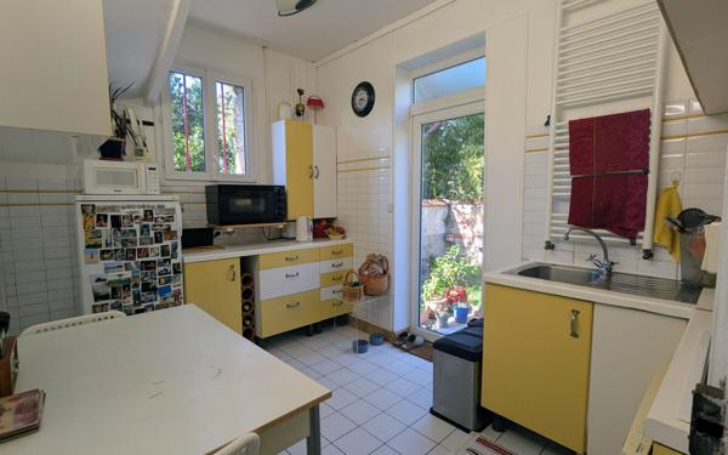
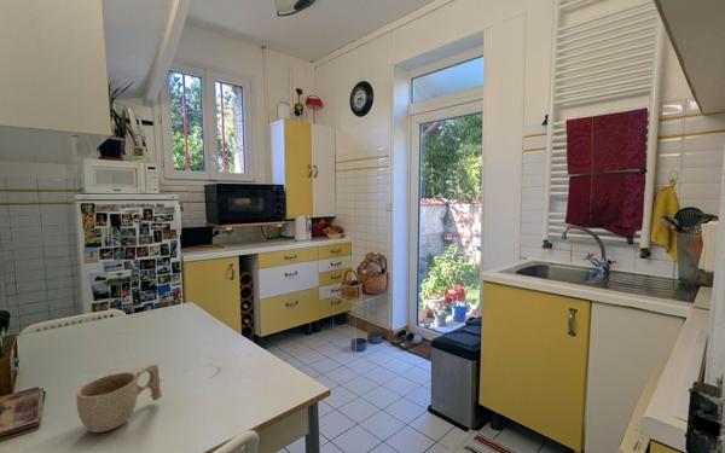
+ cup [75,362,163,434]
